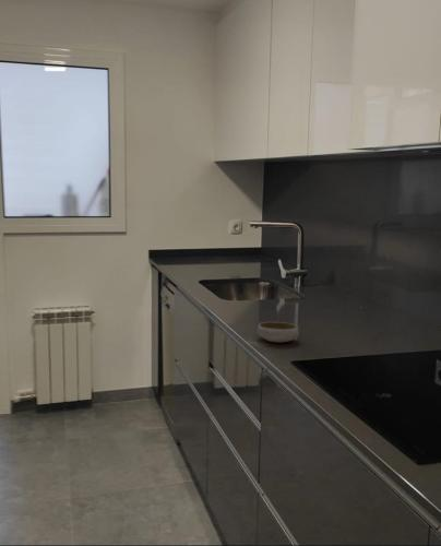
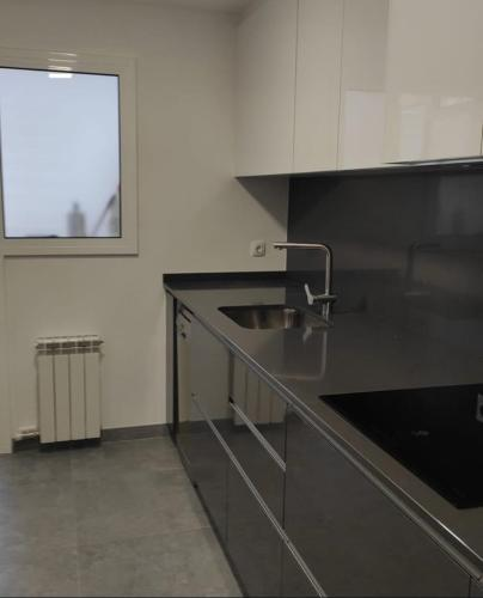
- bowl [257,321,300,344]
